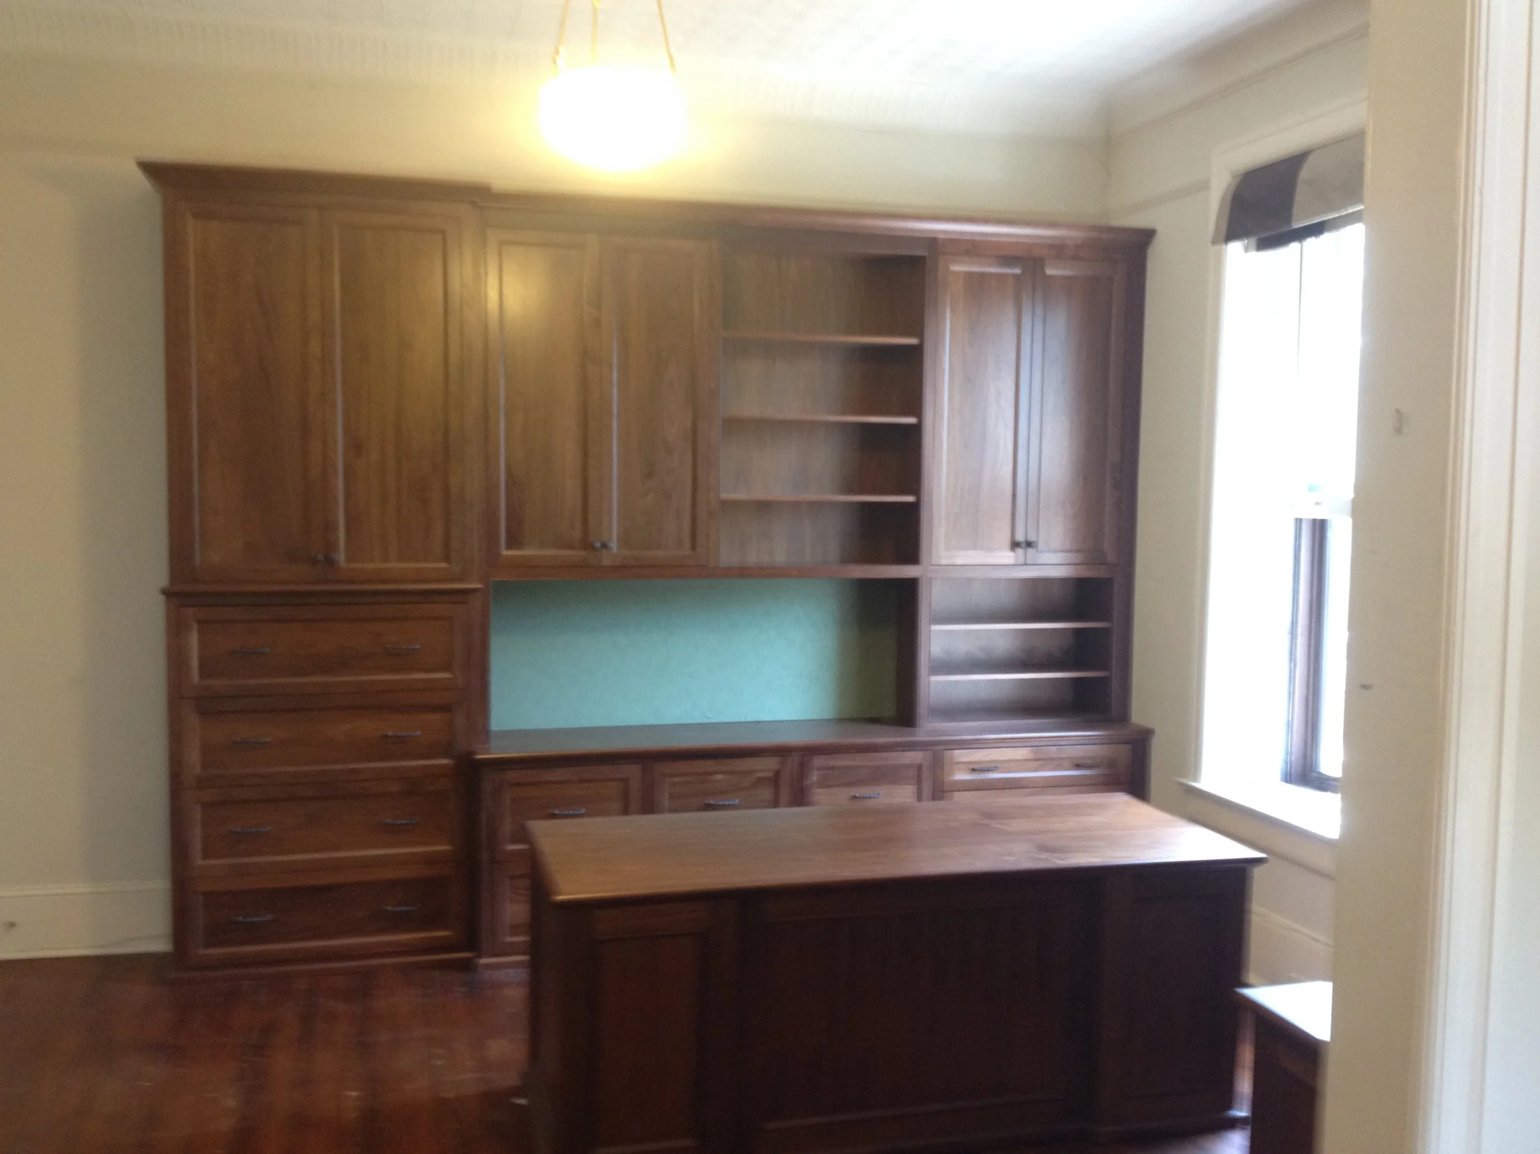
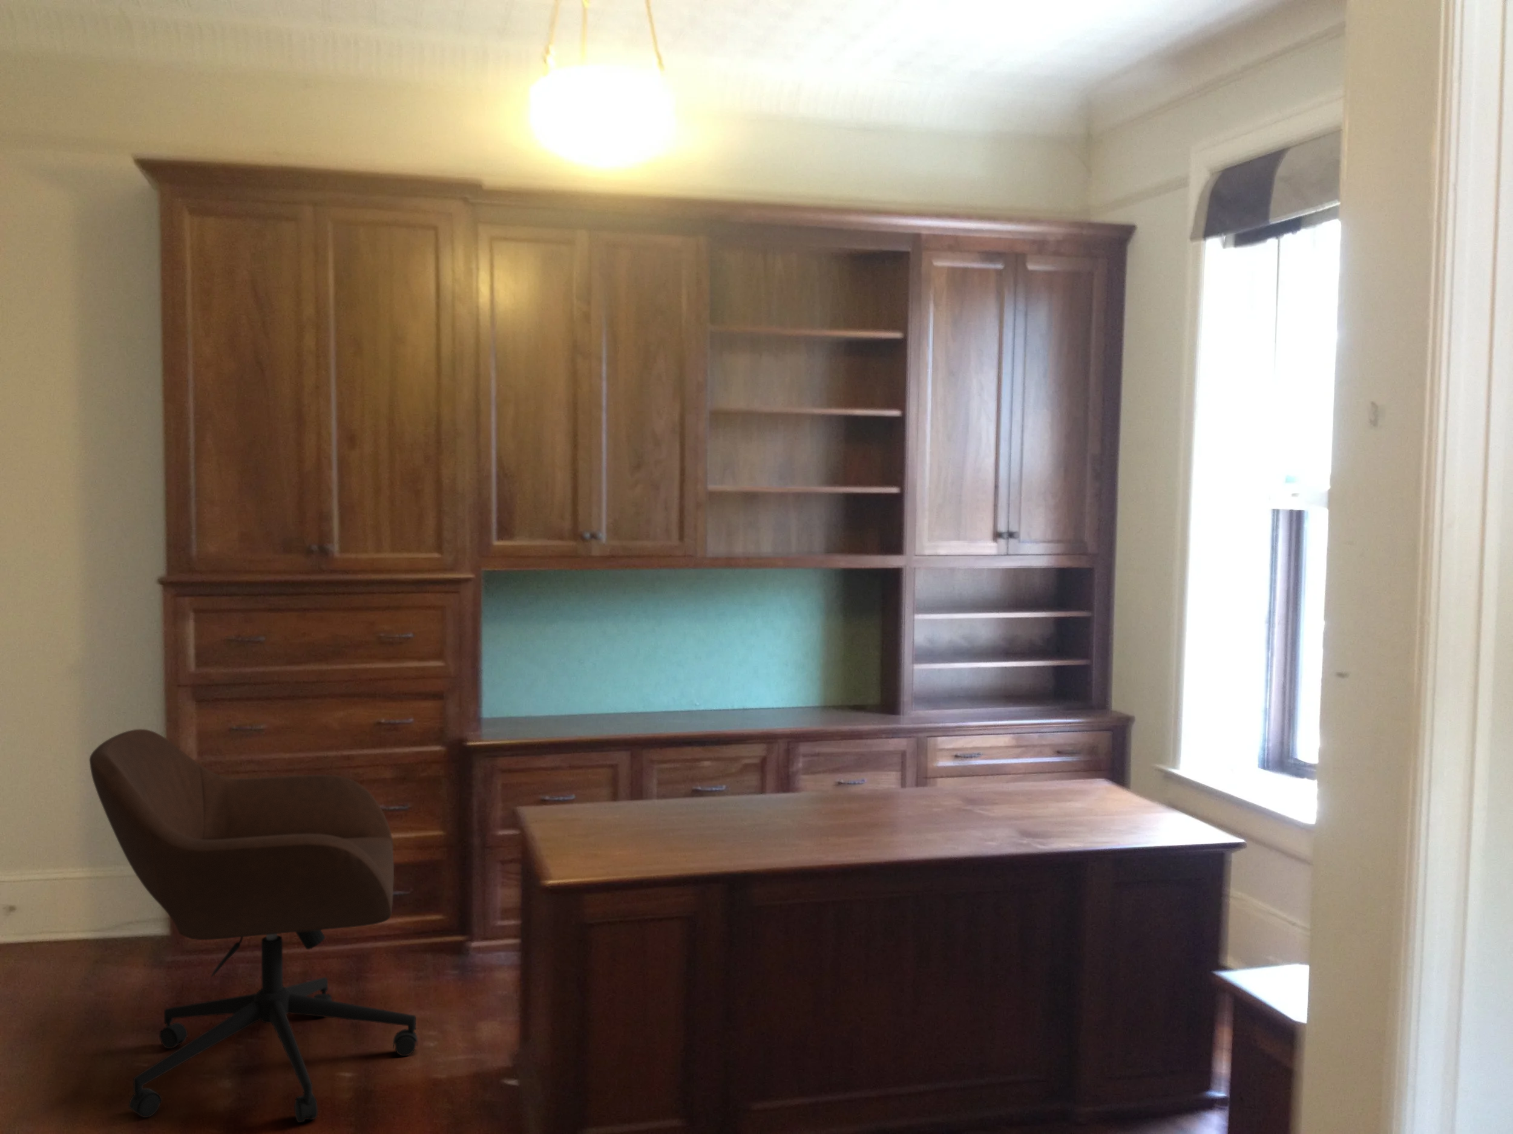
+ office chair [89,729,418,1123]
